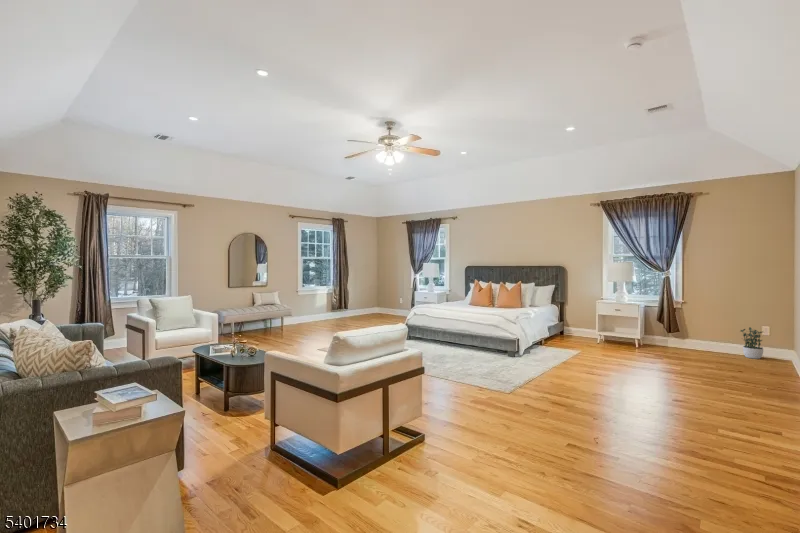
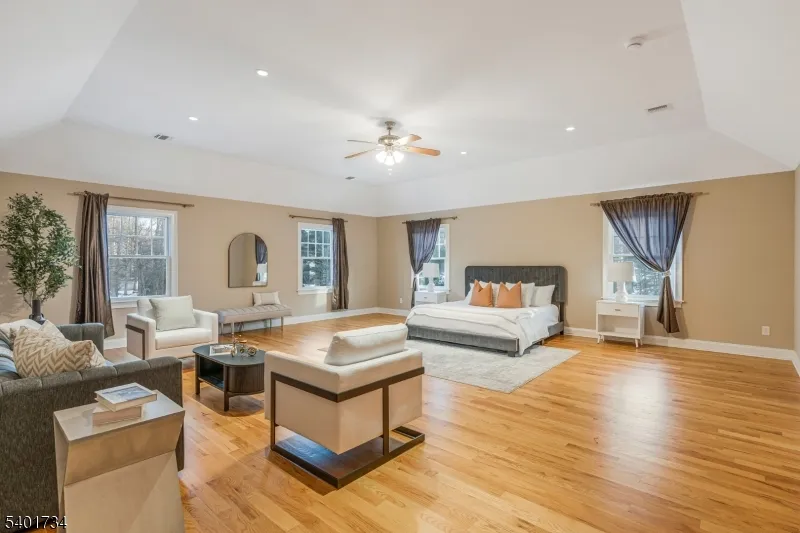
- potted plant [739,326,765,360]
